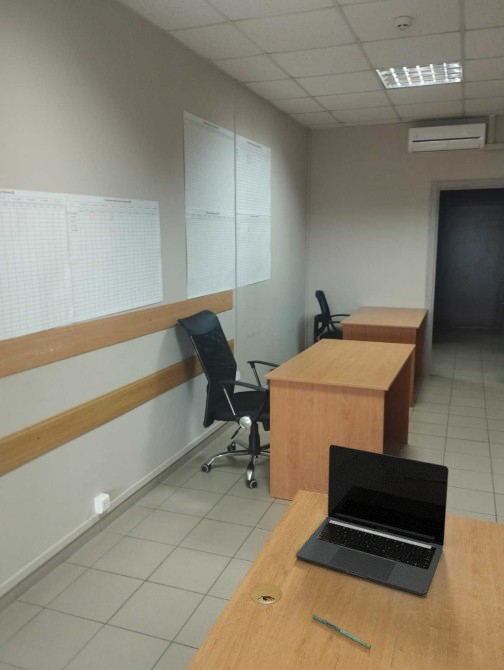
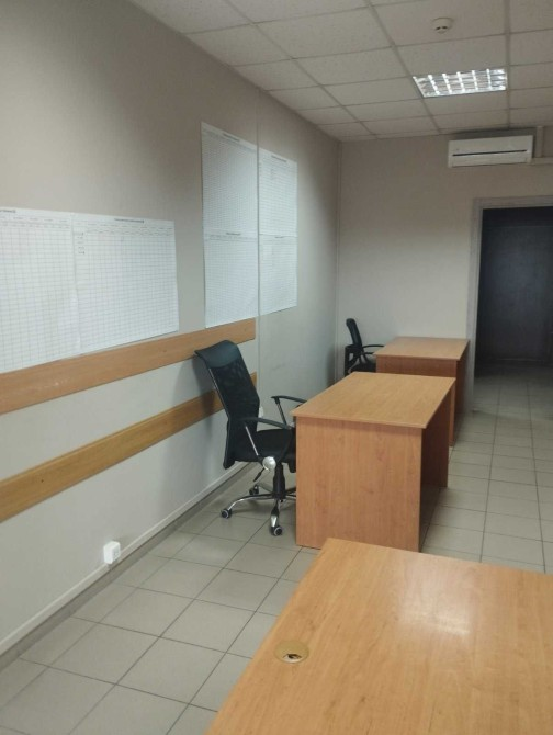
- pen [312,613,372,649]
- laptop [295,444,450,597]
